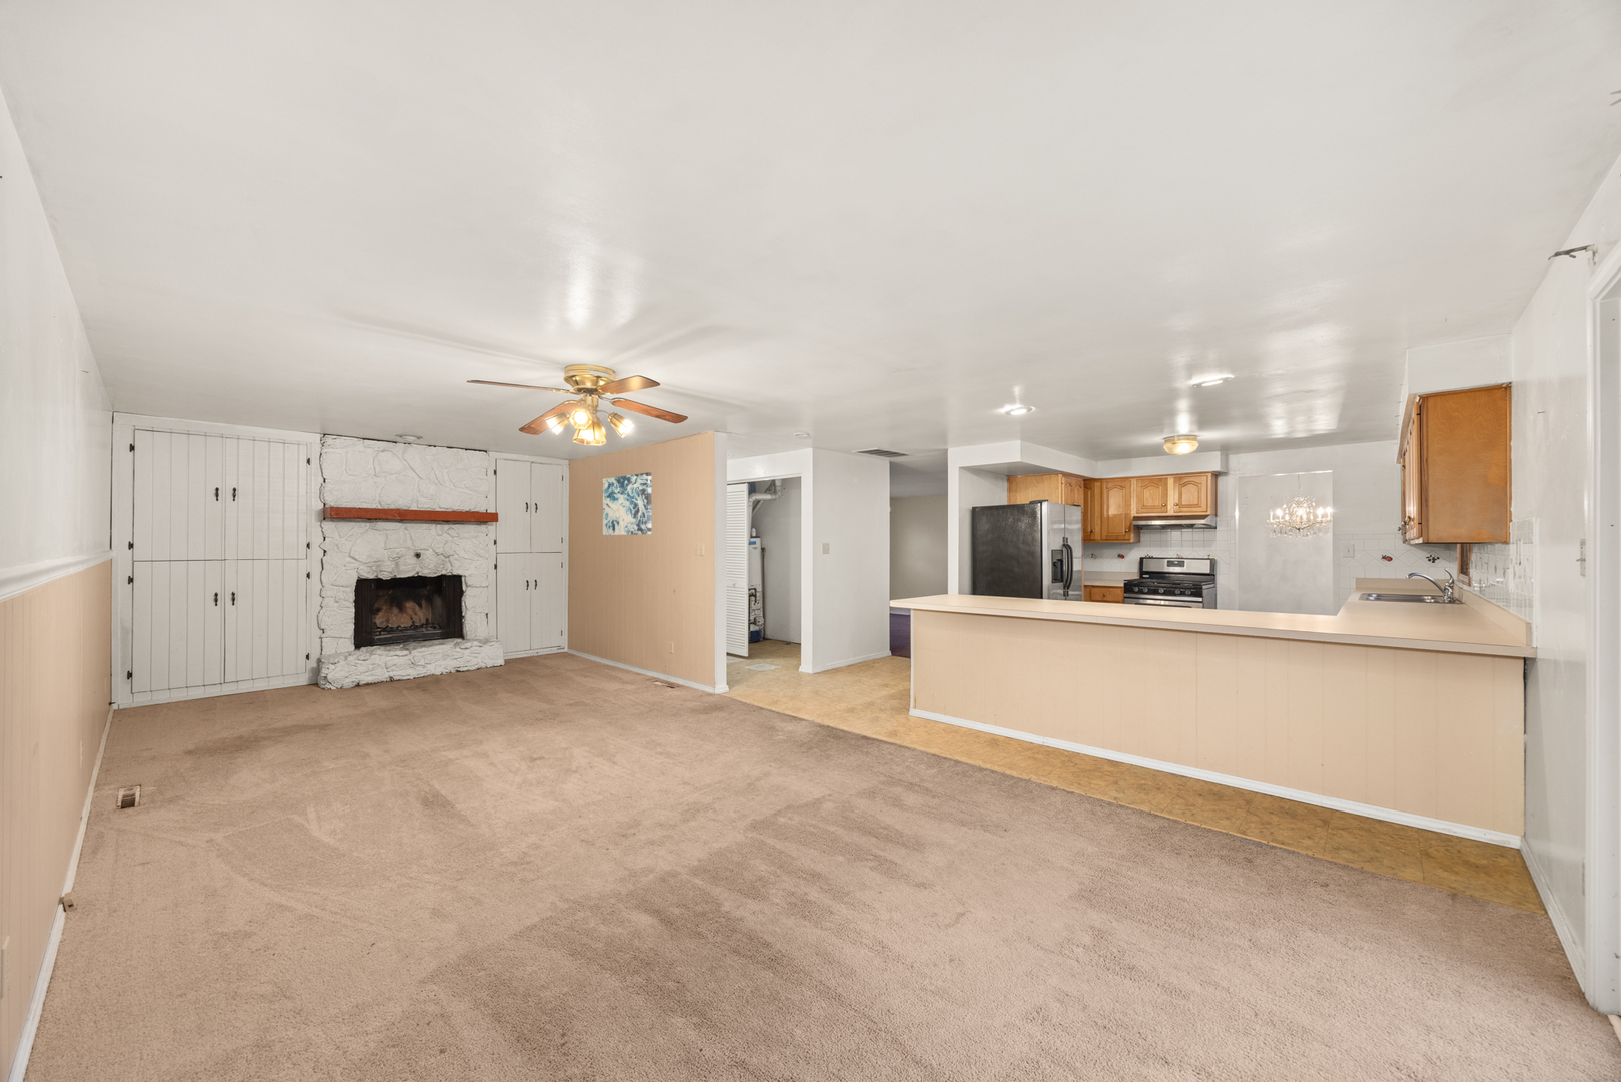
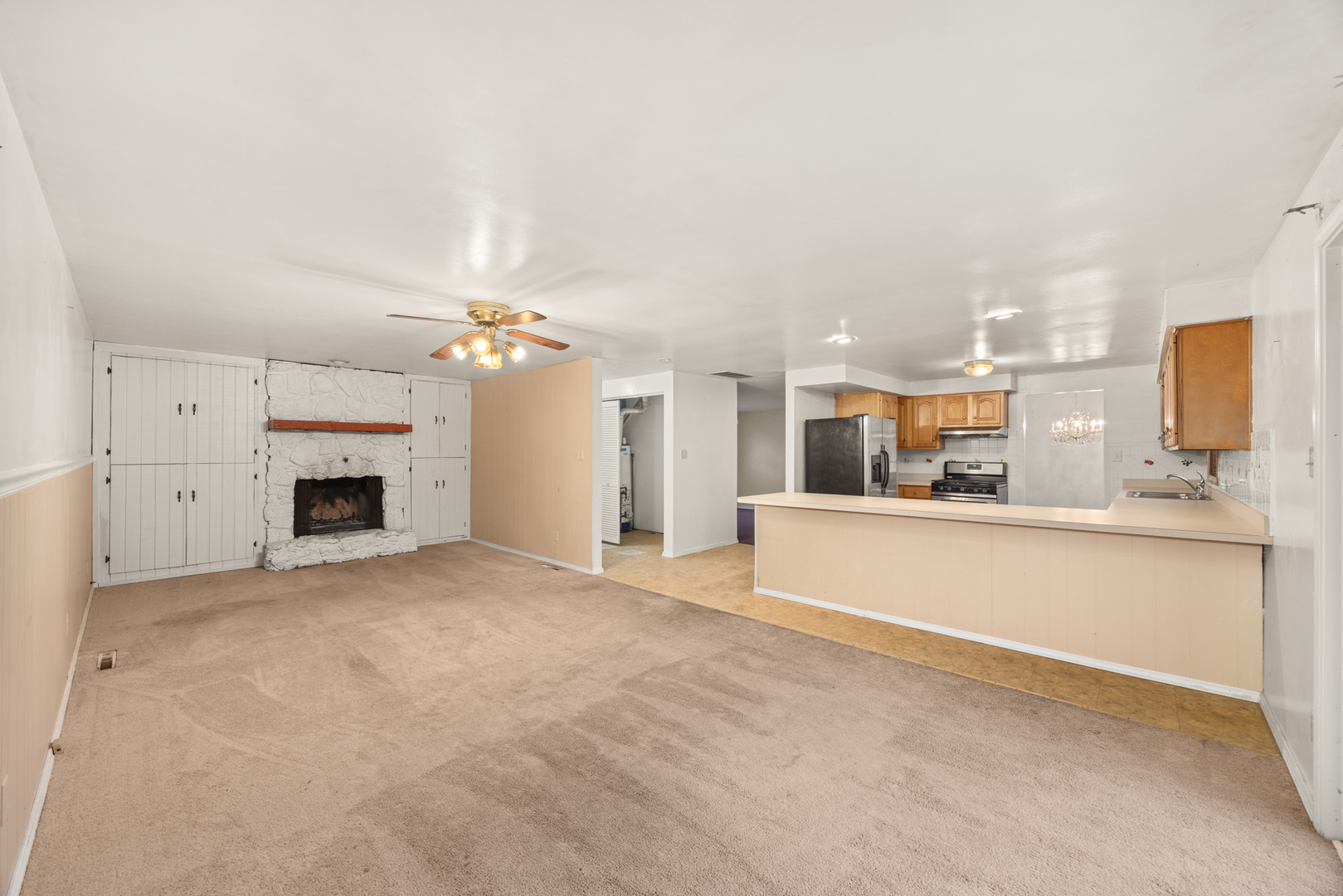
- wall art [602,471,653,536]
